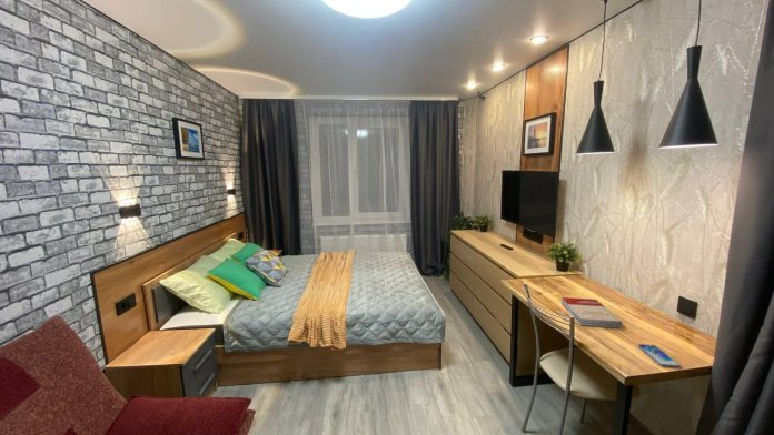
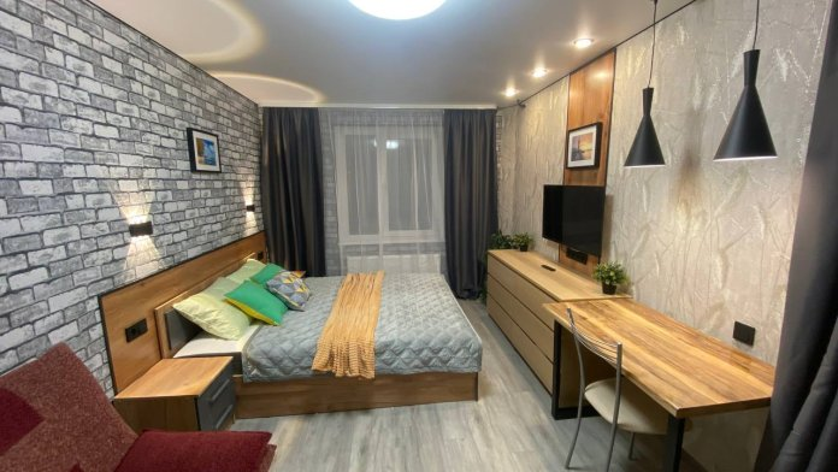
- smartphone [637,343,682,368]
- book [560,296,624,328]
